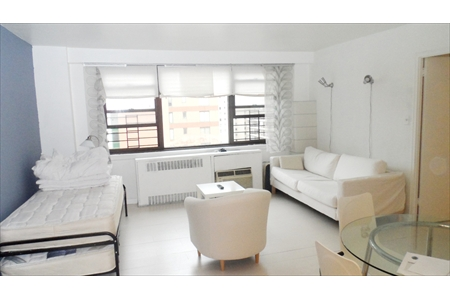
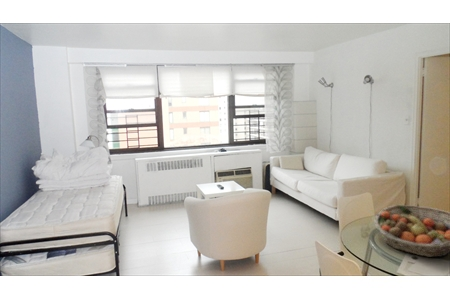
+ fruit basket [373,204,450,258]
